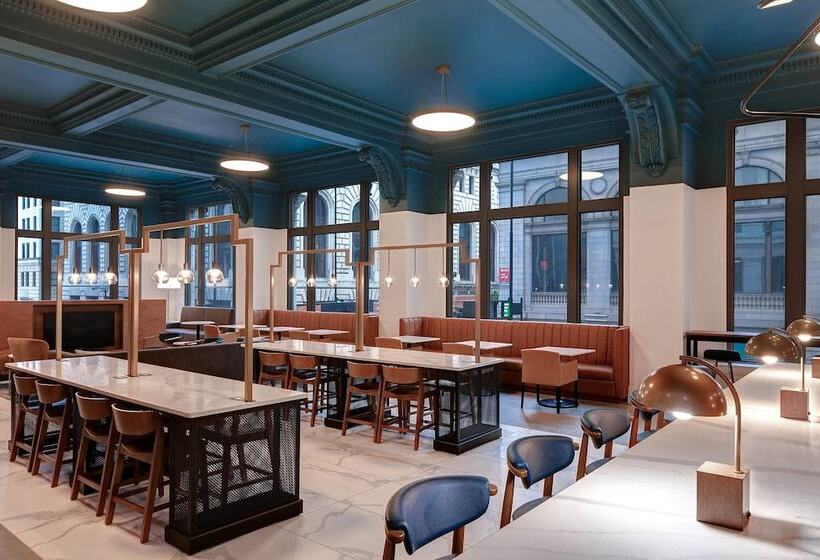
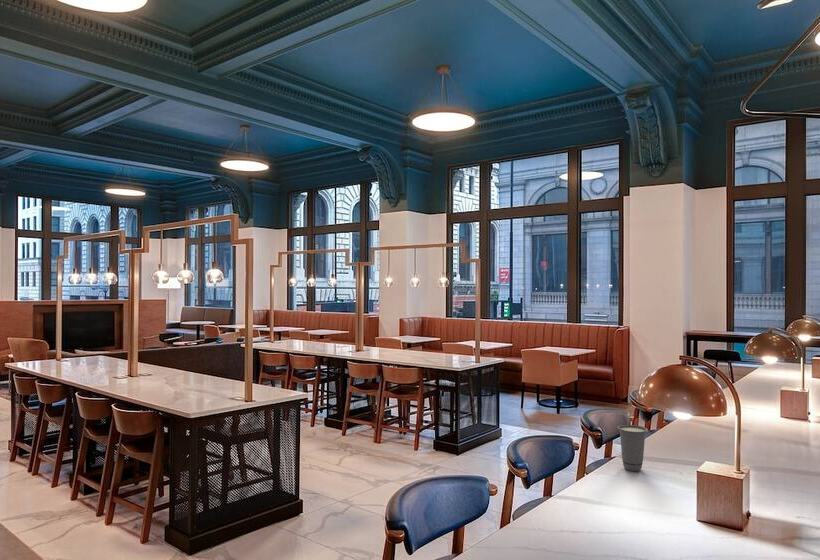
+ cup [616,424,649,472]
